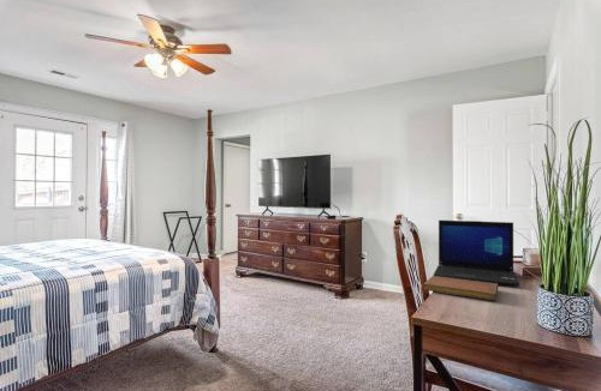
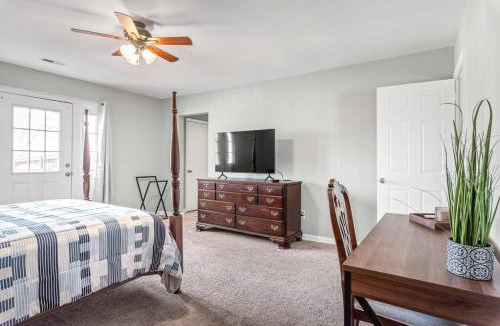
- notebook [423,275,499,301]
- laptop [433,219,520,287]
